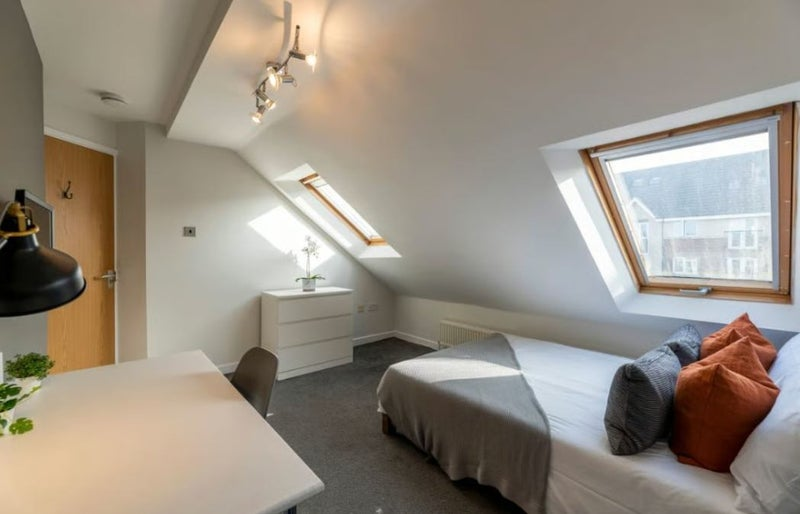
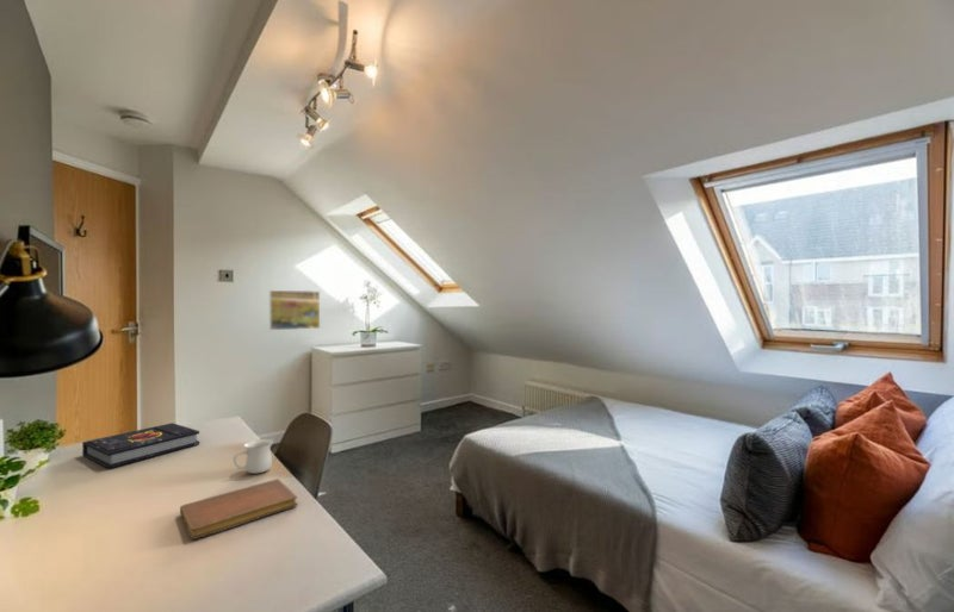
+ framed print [268,289,321,331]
+ mug [233,438,274,475]
+ notebook [179,477,299,541]
+ book [81,421,200,469]
